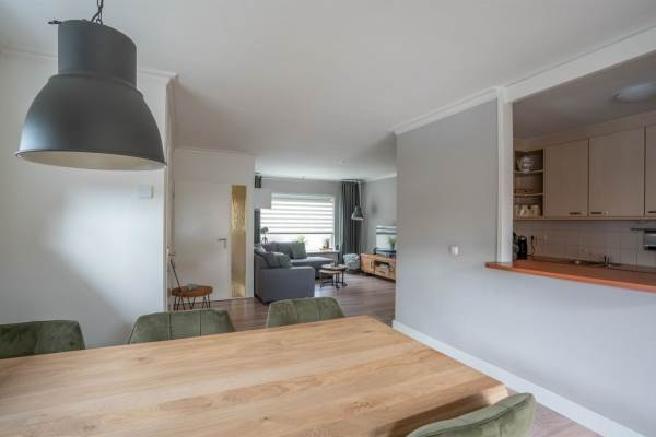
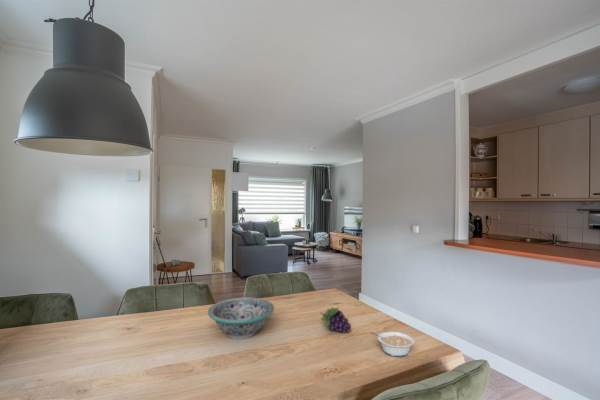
+ fruit [320,306,352,334]
+ decorative bowl [207,296,275,340]
+ legume [370,330,415,358]
